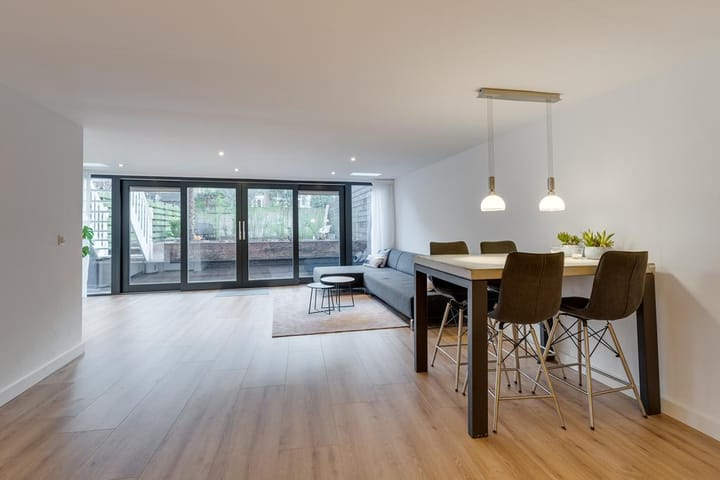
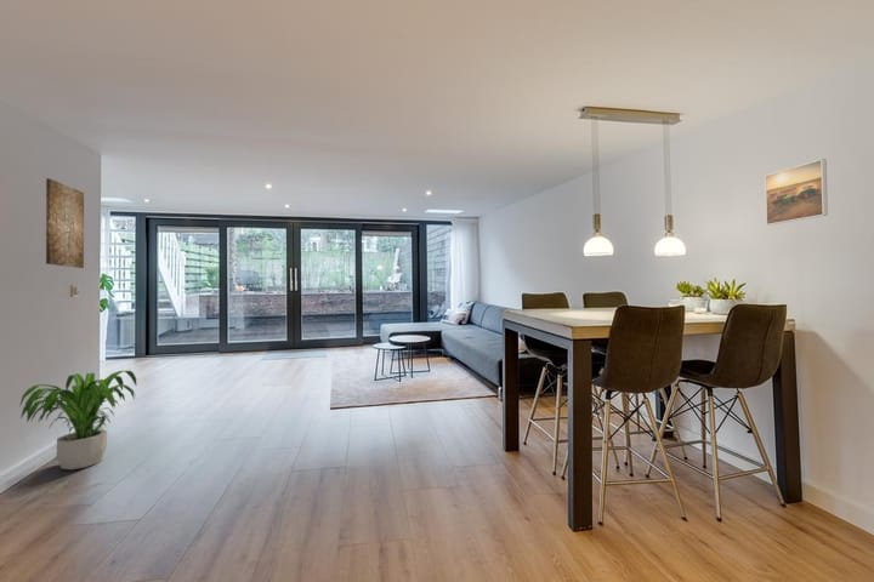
+ wall art [45,177,85,269]
+ potted plant [18,370,137,470]
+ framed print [764,158,829,227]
